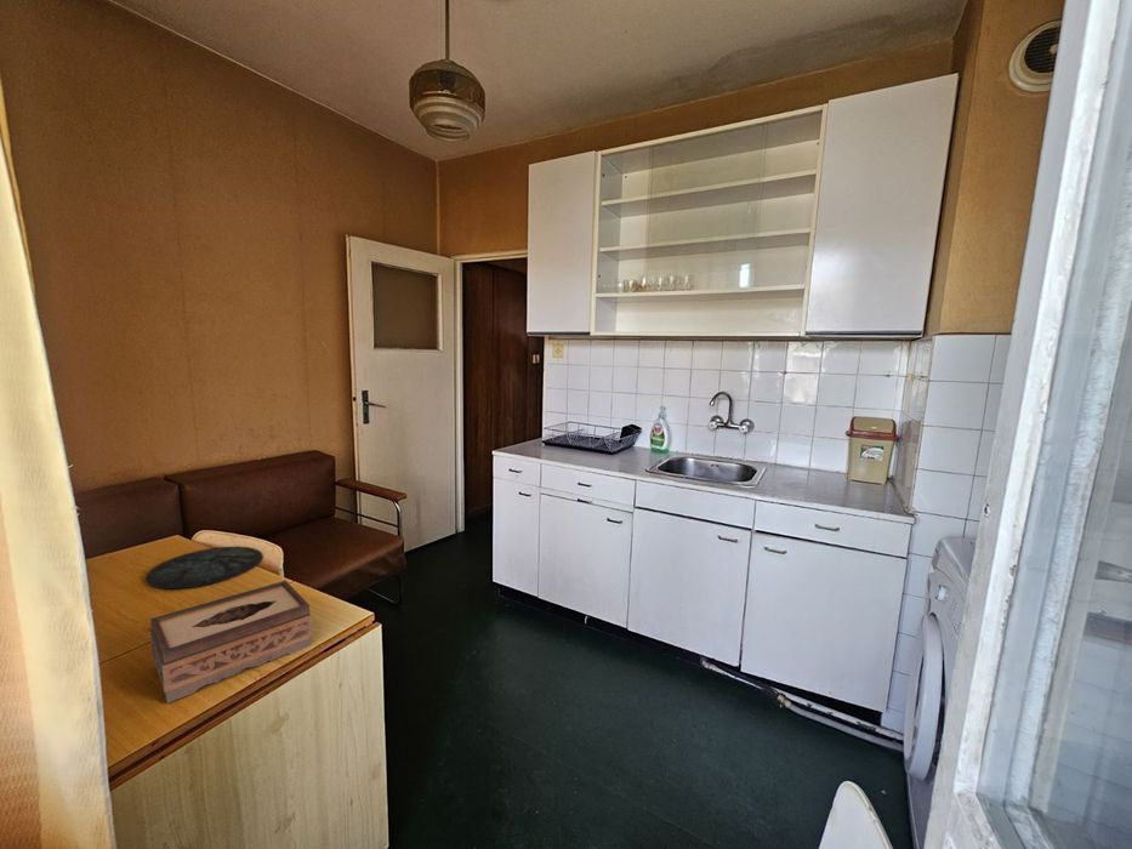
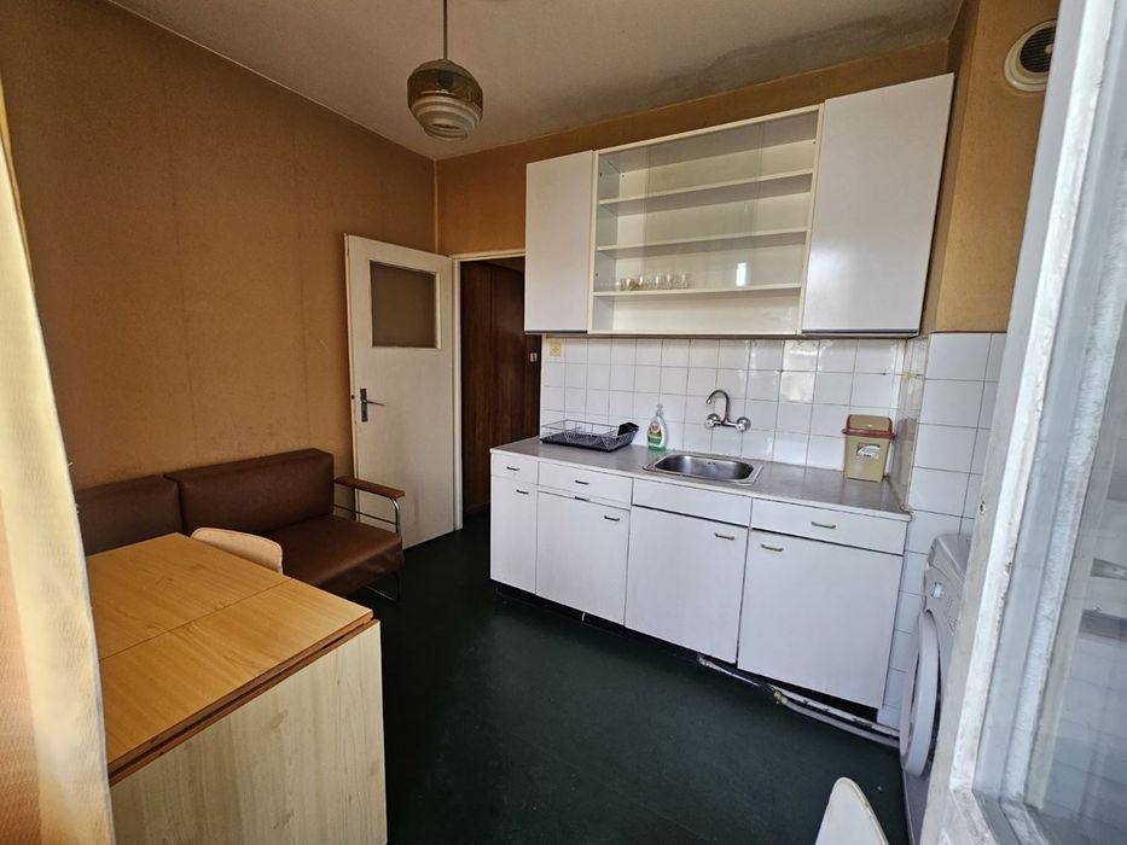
- plate [144,545,263,591]
- tissue box [149,580,313,703]
